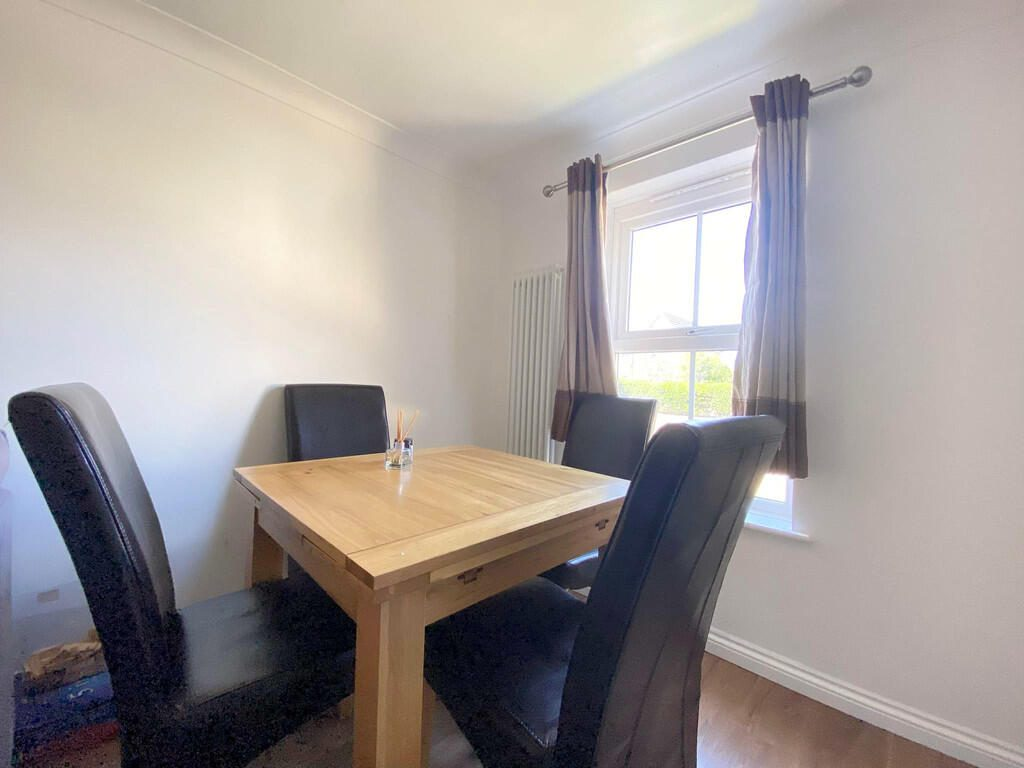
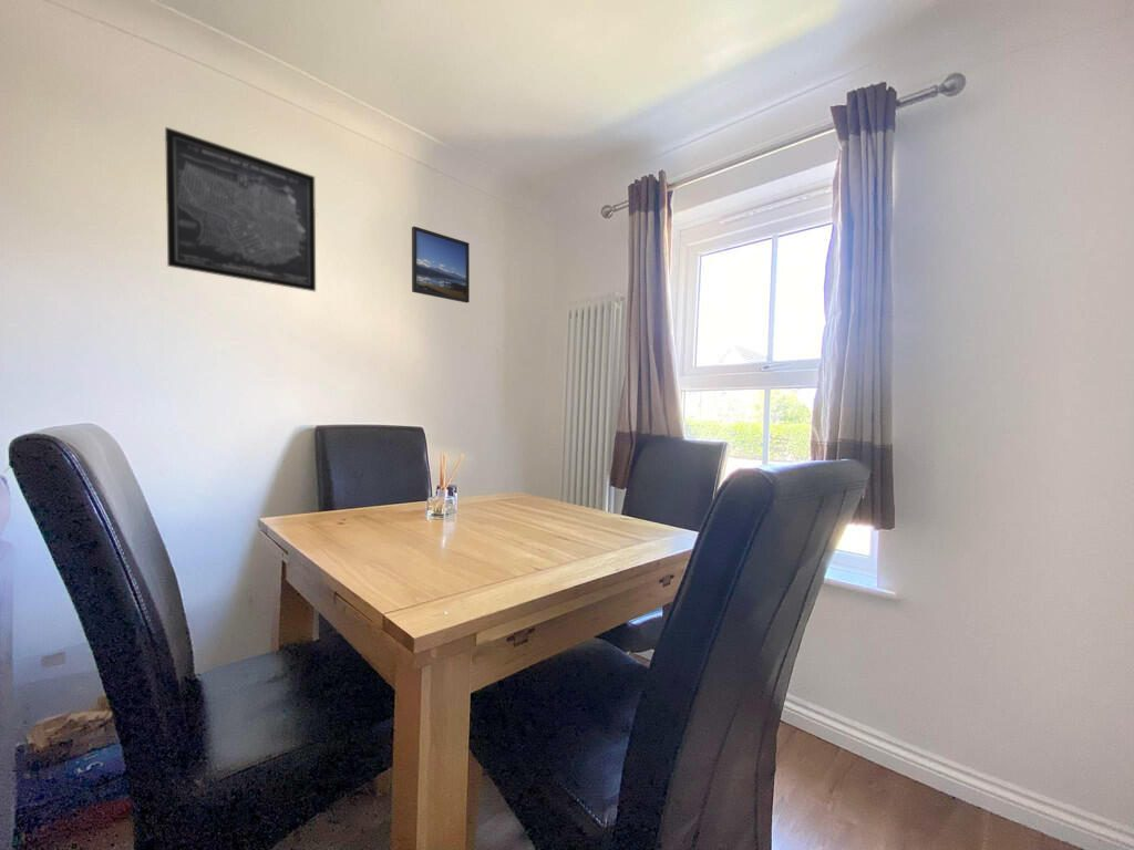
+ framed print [411,226,471,303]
+ wall art [164,126,317,292]
